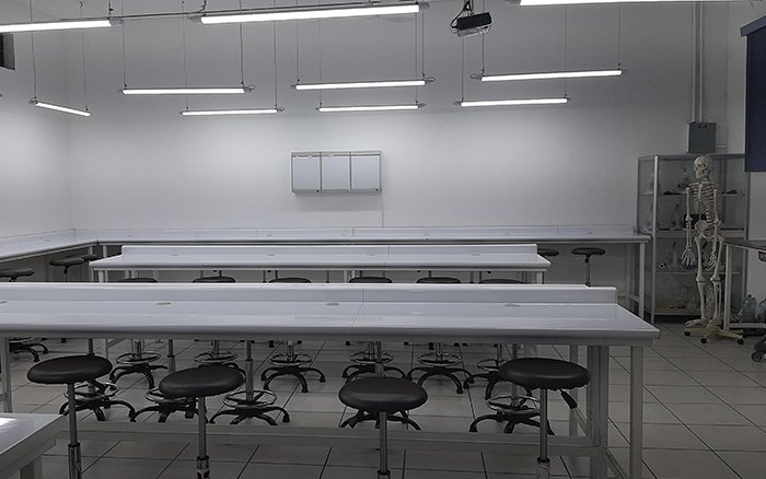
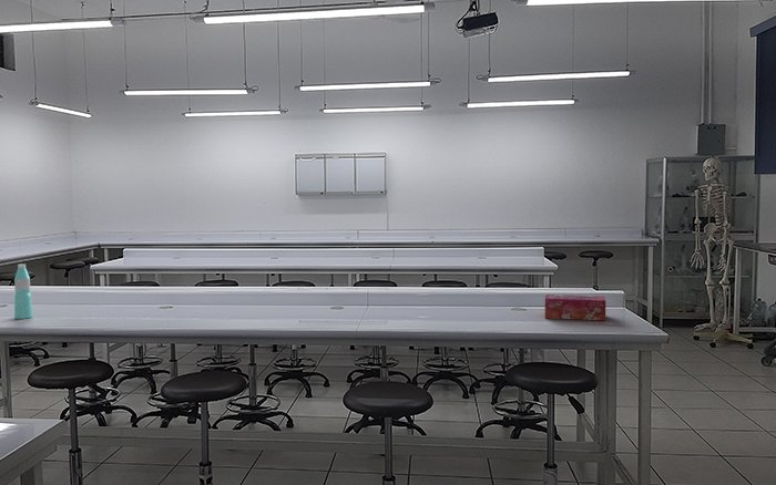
+ tissue box [544,293,606,321]
+ water bottle [13,264,34,320]
